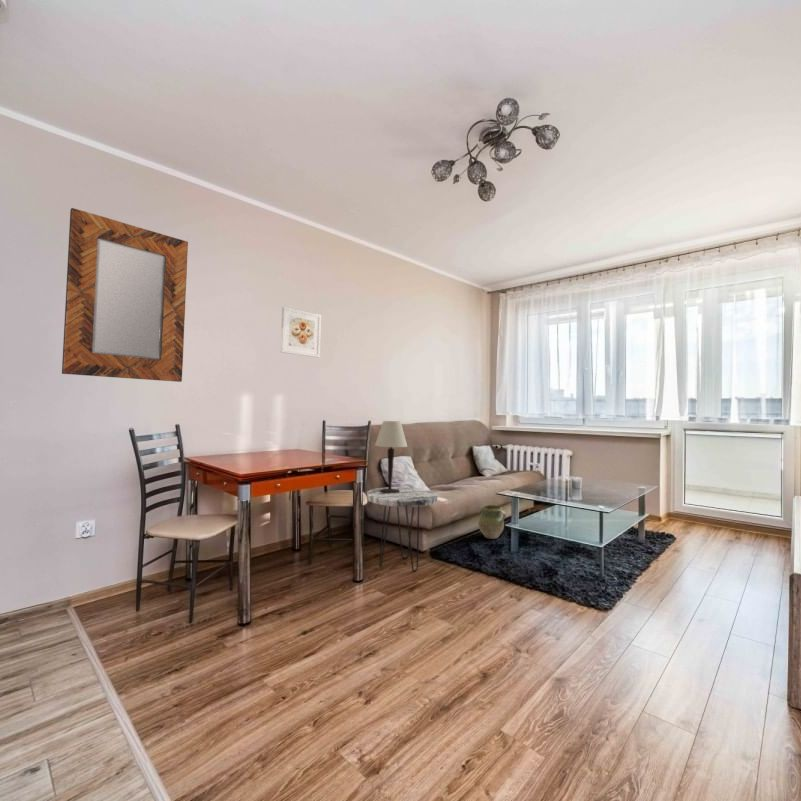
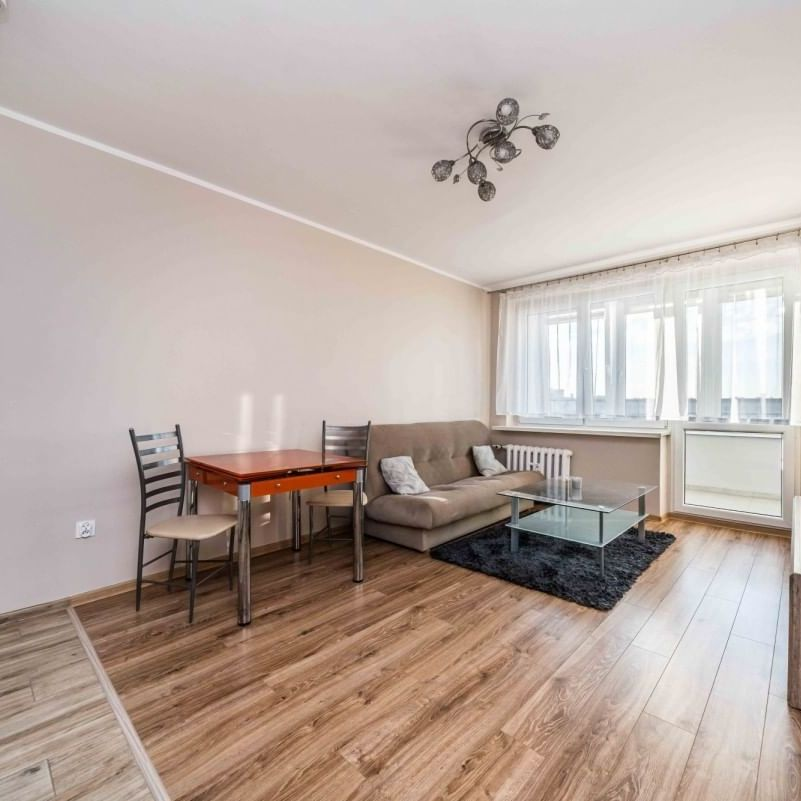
- side table [366,486,439,573]
- table lamp [374,420,408,493]
- home mirror [61,207,189,383]
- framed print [280,306,323,359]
- ceramic jug [477,504,507,540]
